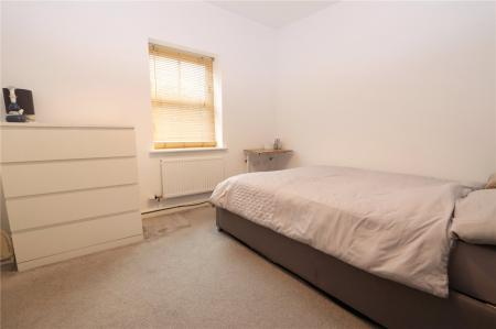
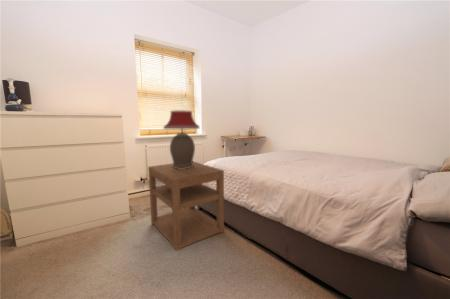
+ nightstand [147,160,225,252]
+ table lamp [162,109,201,169]
